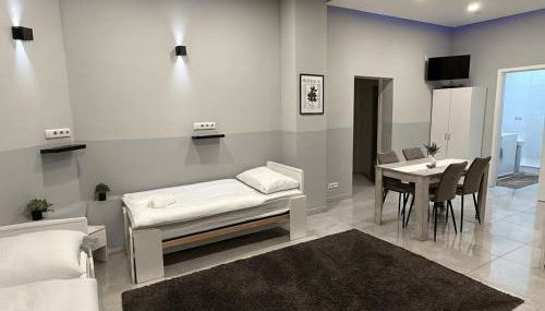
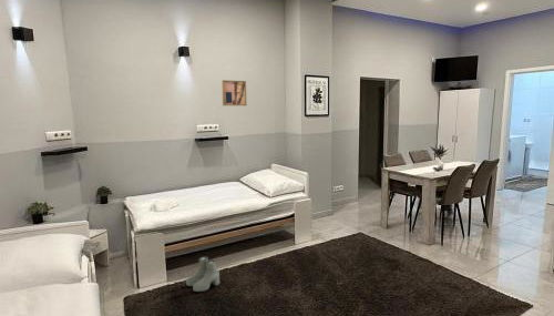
+ boots [185,255,220,293]
+ wall art [220,79,248,106]
